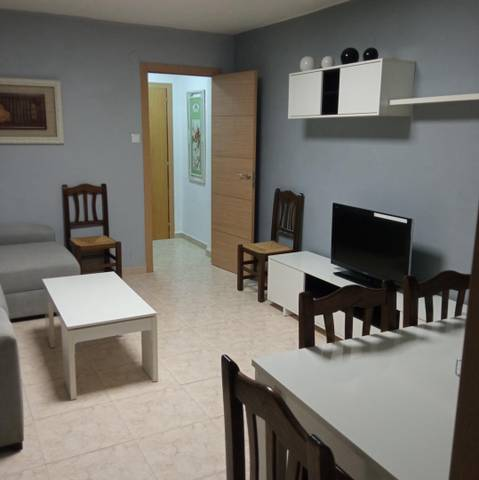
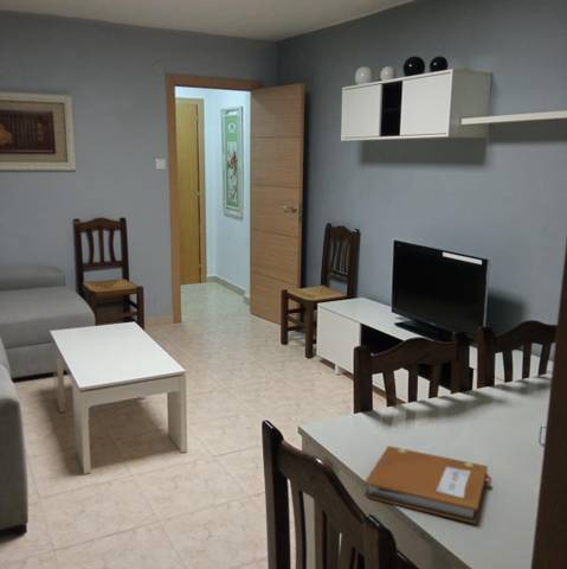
+ notebook [362,445,494,525]
